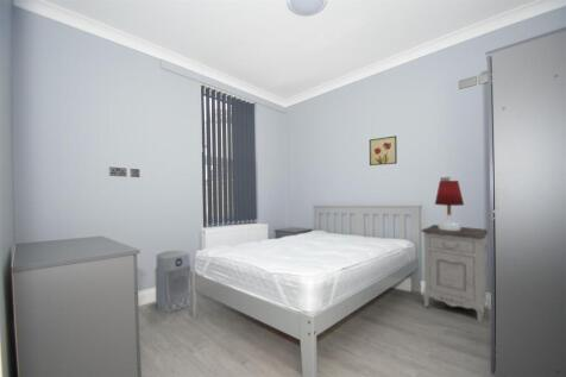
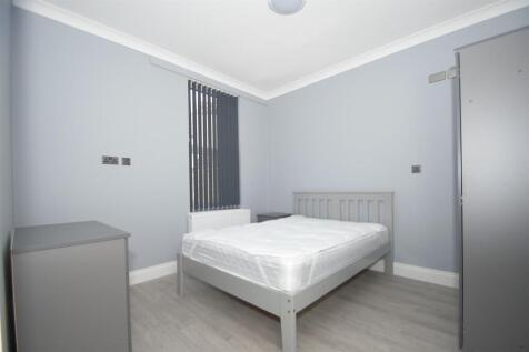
- table lamp [434,180,465,231]
- wall art [369,134,398,166]
- air purifier [155,249,191,313]
- nightstand [420,224,489,322]
